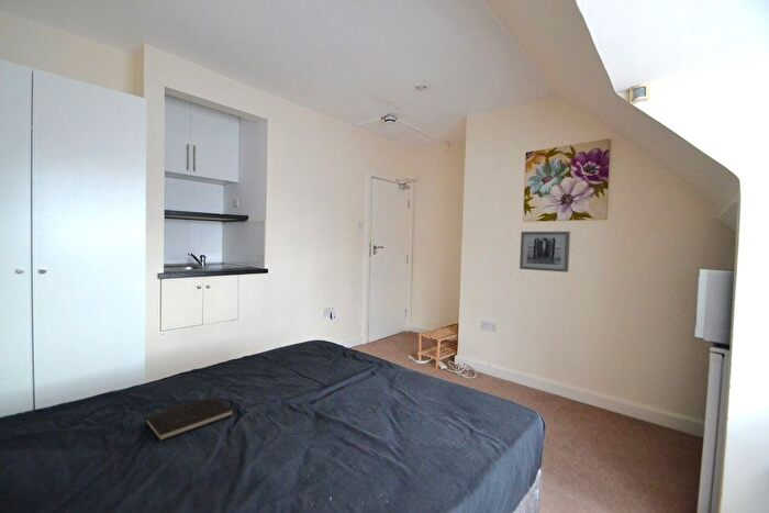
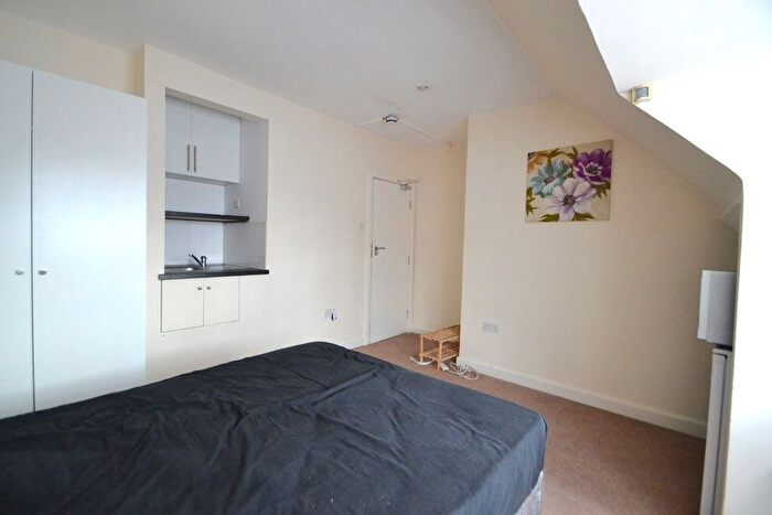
- hardcover book [144,395,234,443]
- wall art [519,231,571,274]
